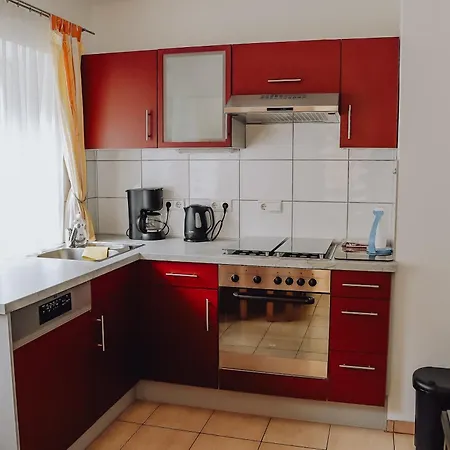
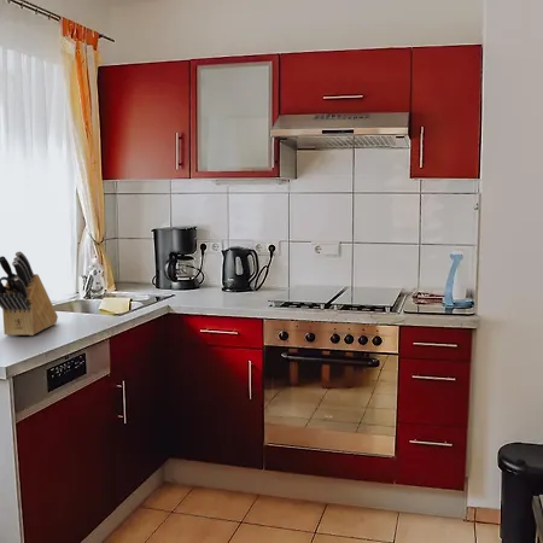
+ knife block [0,250,59,337]
